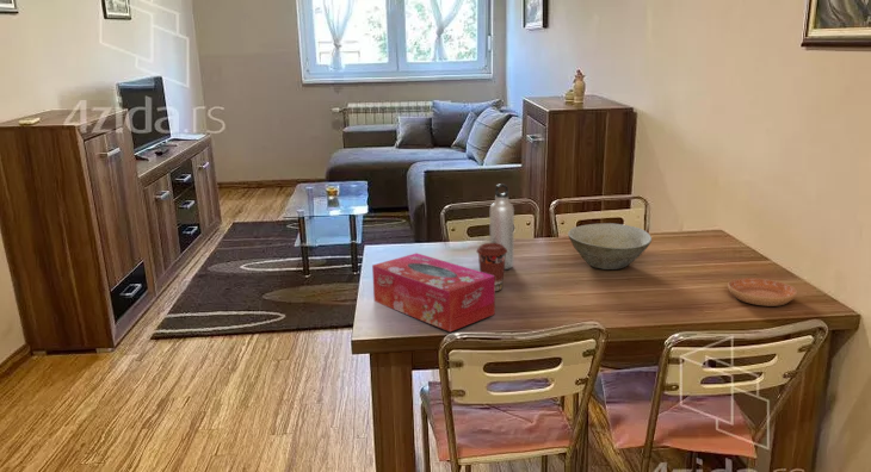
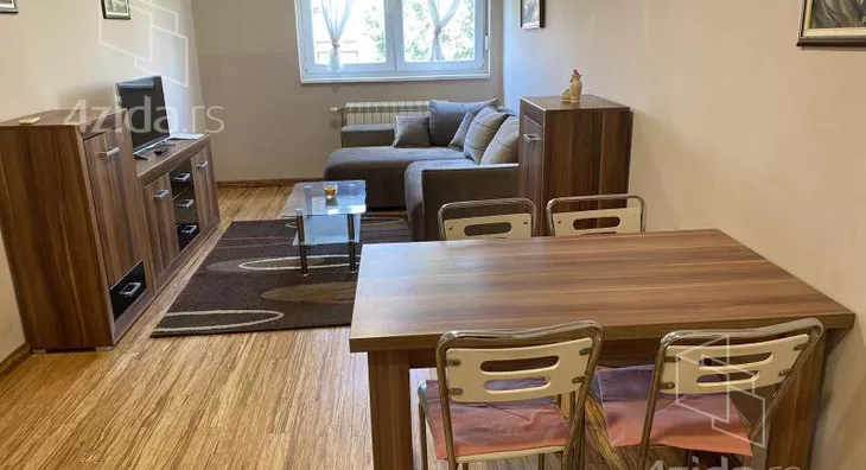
- bowl [567,222,653,271]
- tissue box [371,251,496,333]
- water bottle [489,182,515,271]
- coffee cup [476,242,507,292]
- saucer [727,277,798,308]
